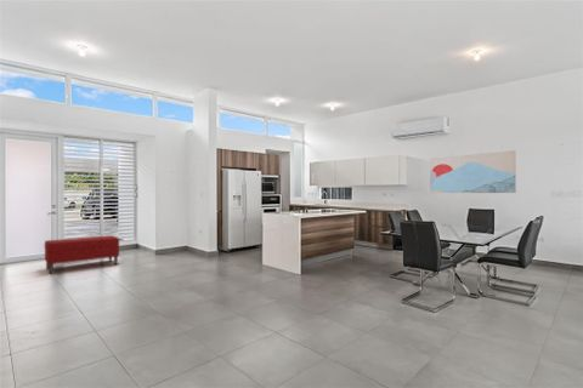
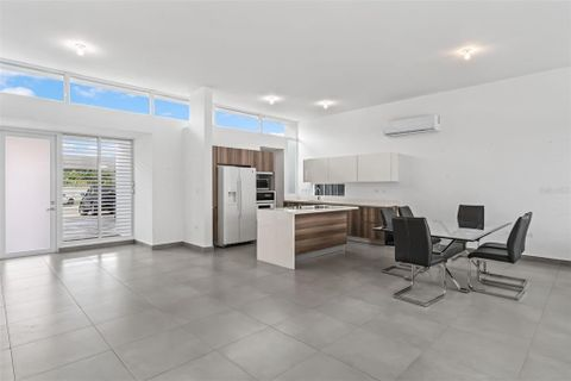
- wall art [429,149,517,194]
- bench [44,234,120,275]
